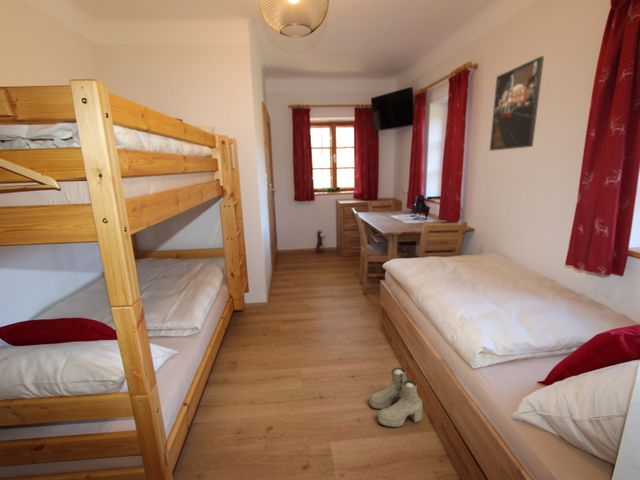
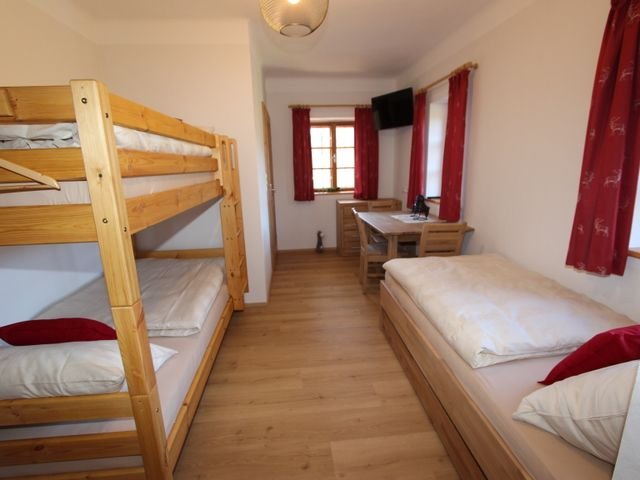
- boots [369,366,423,428]
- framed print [489,55,545,152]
